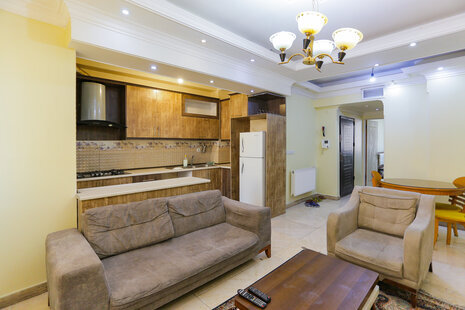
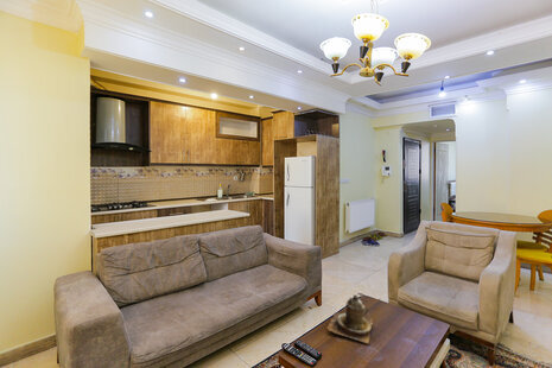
+ teapot [325,293,374,344]
